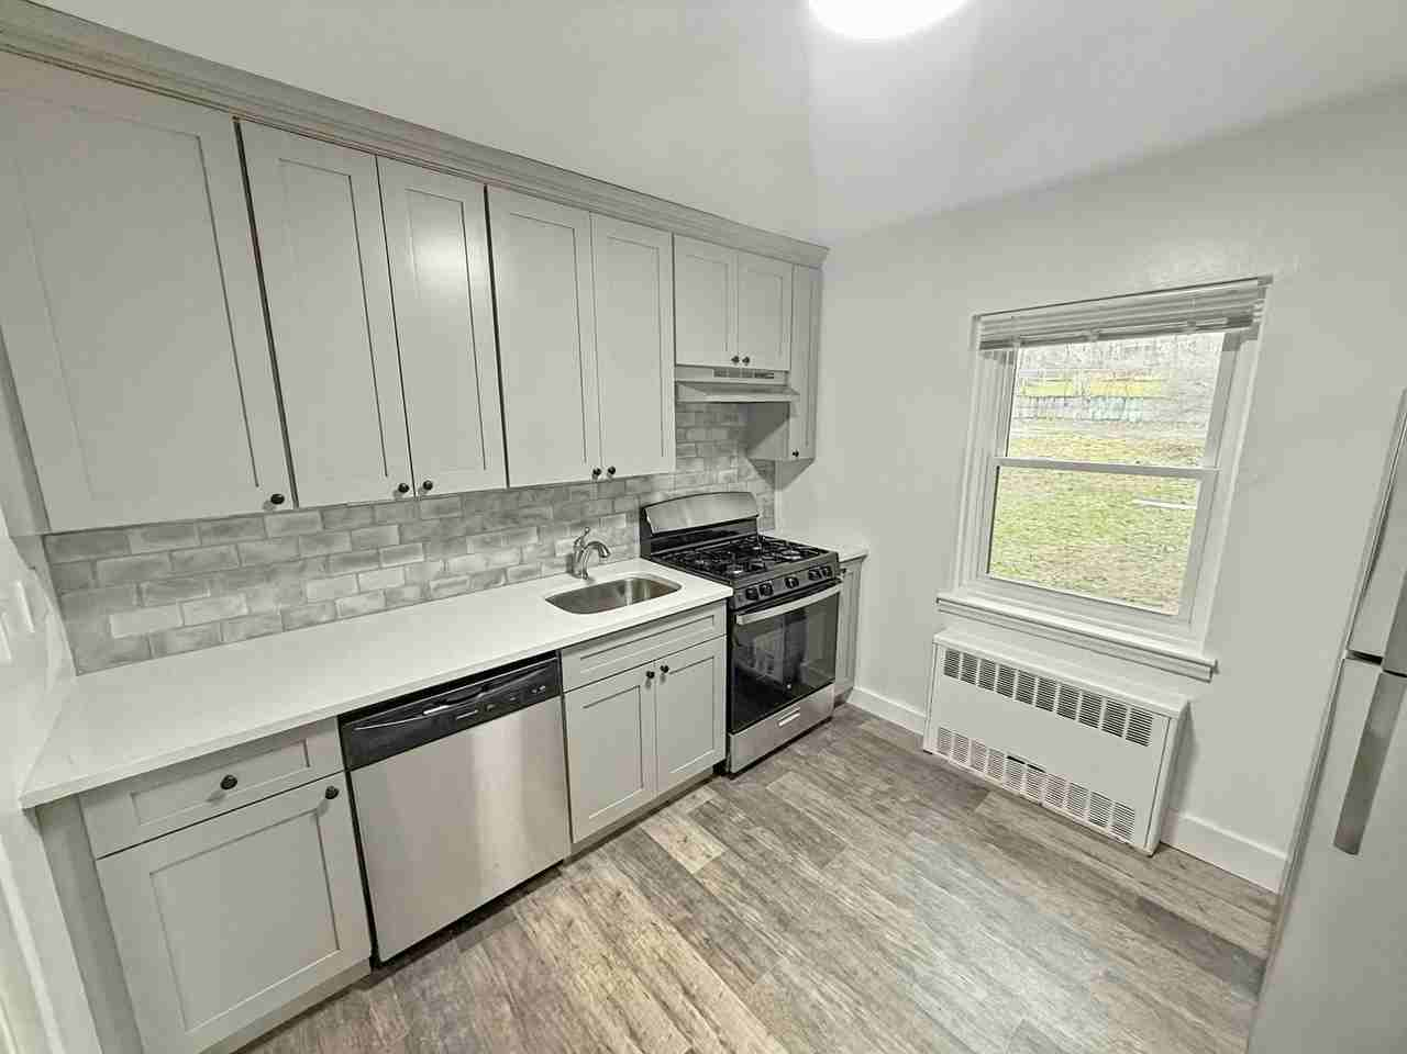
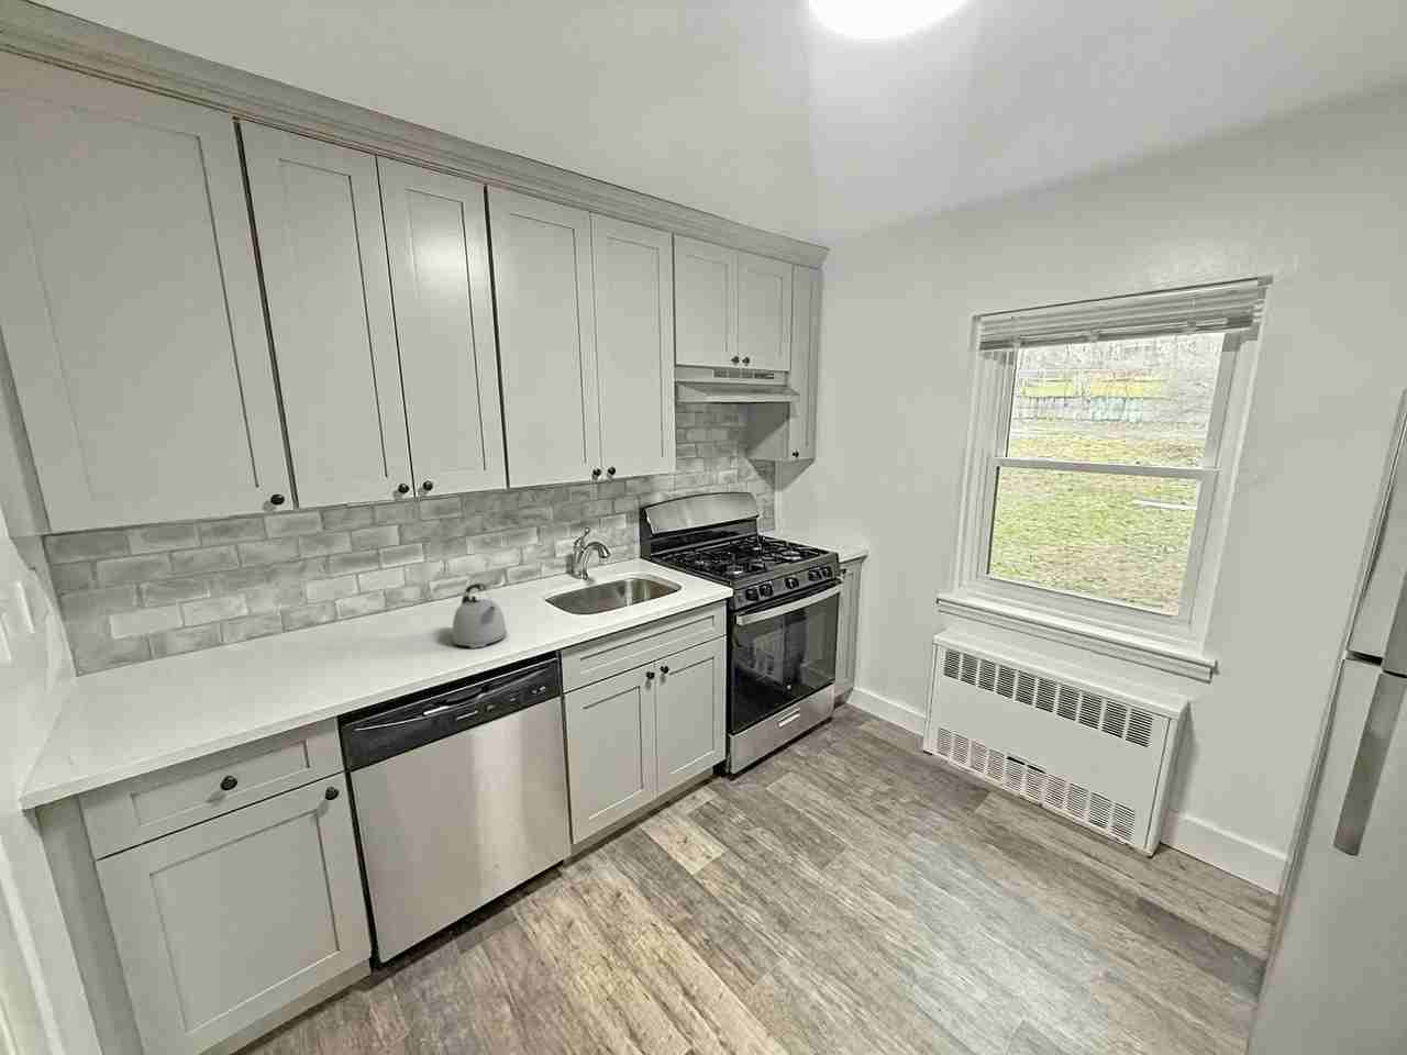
+ kettle [451,583,507,649]
